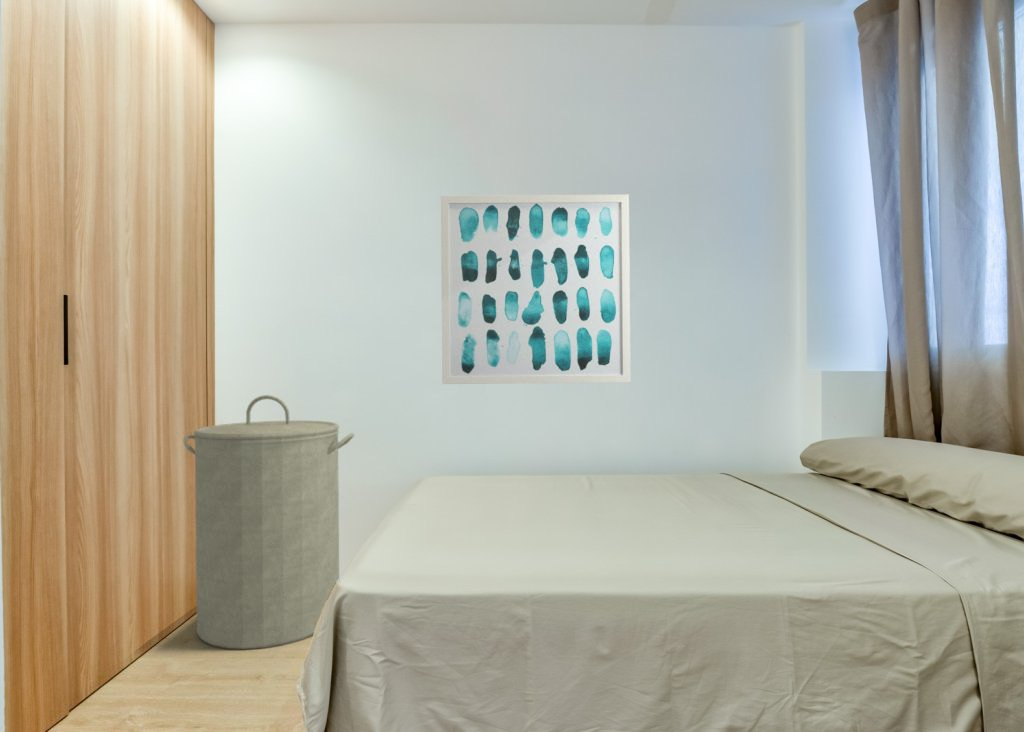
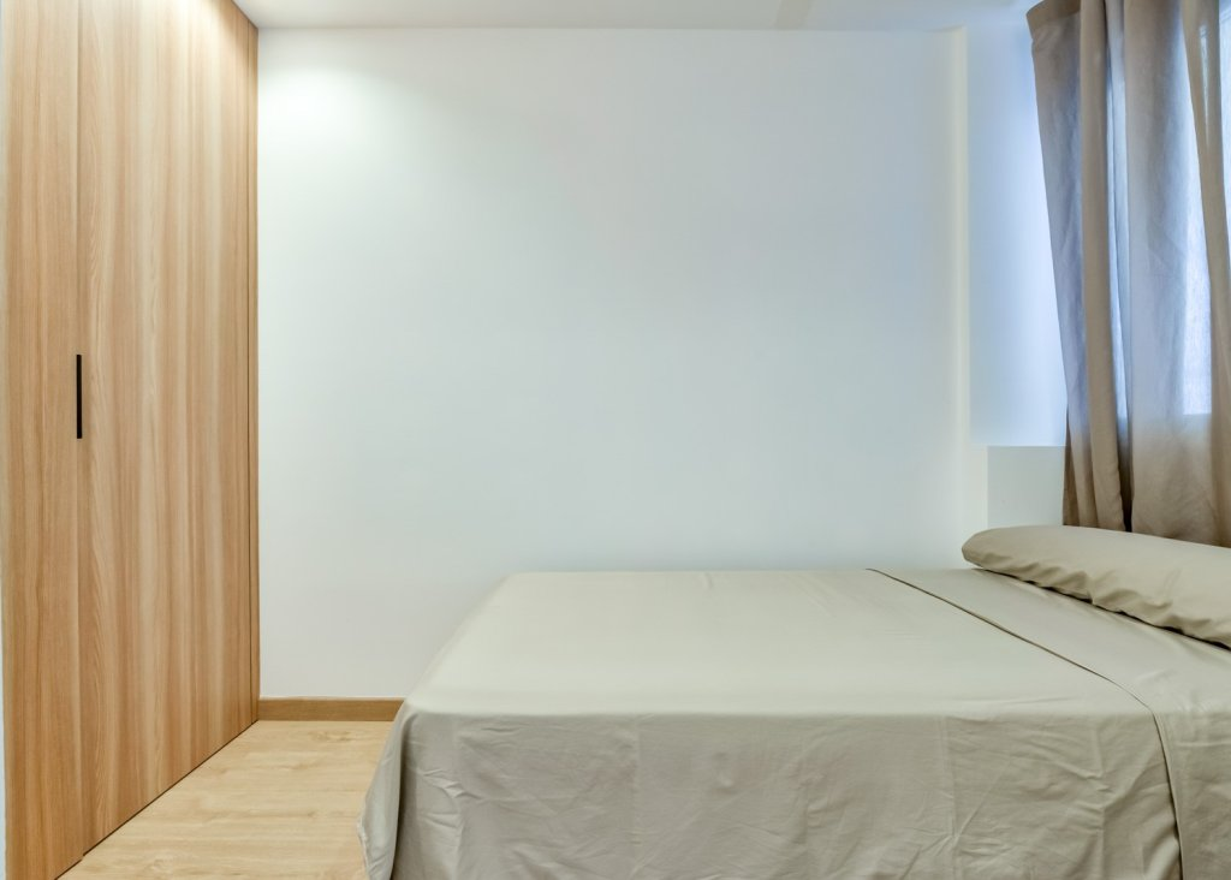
- wall art [440,194,631,385]
- laundry hamper [182,394,355,650]
